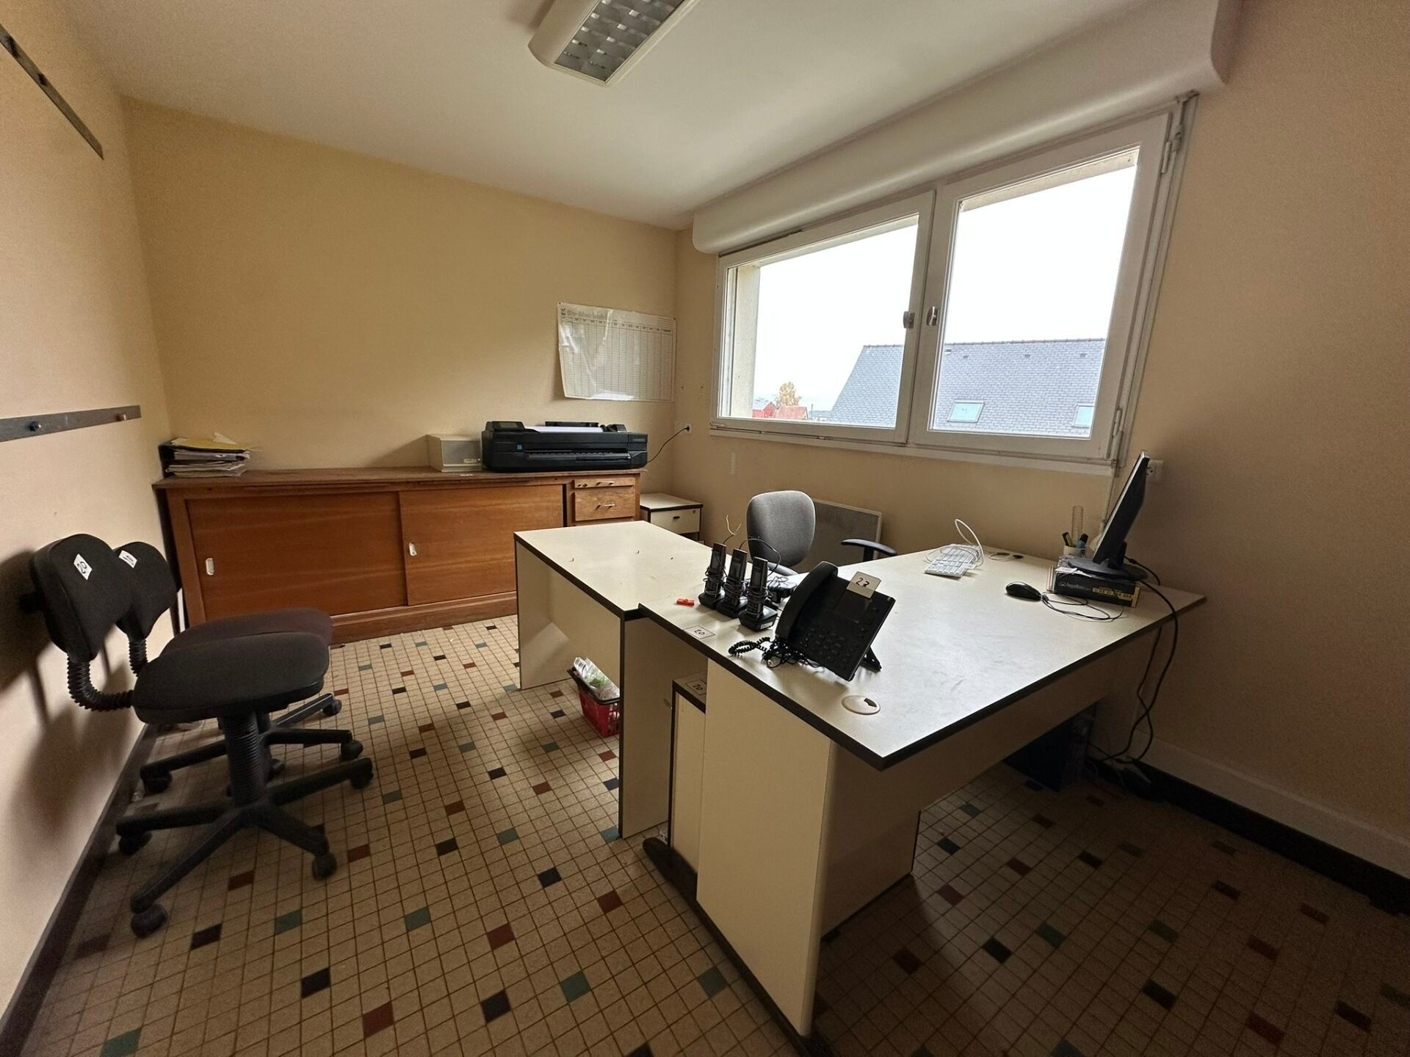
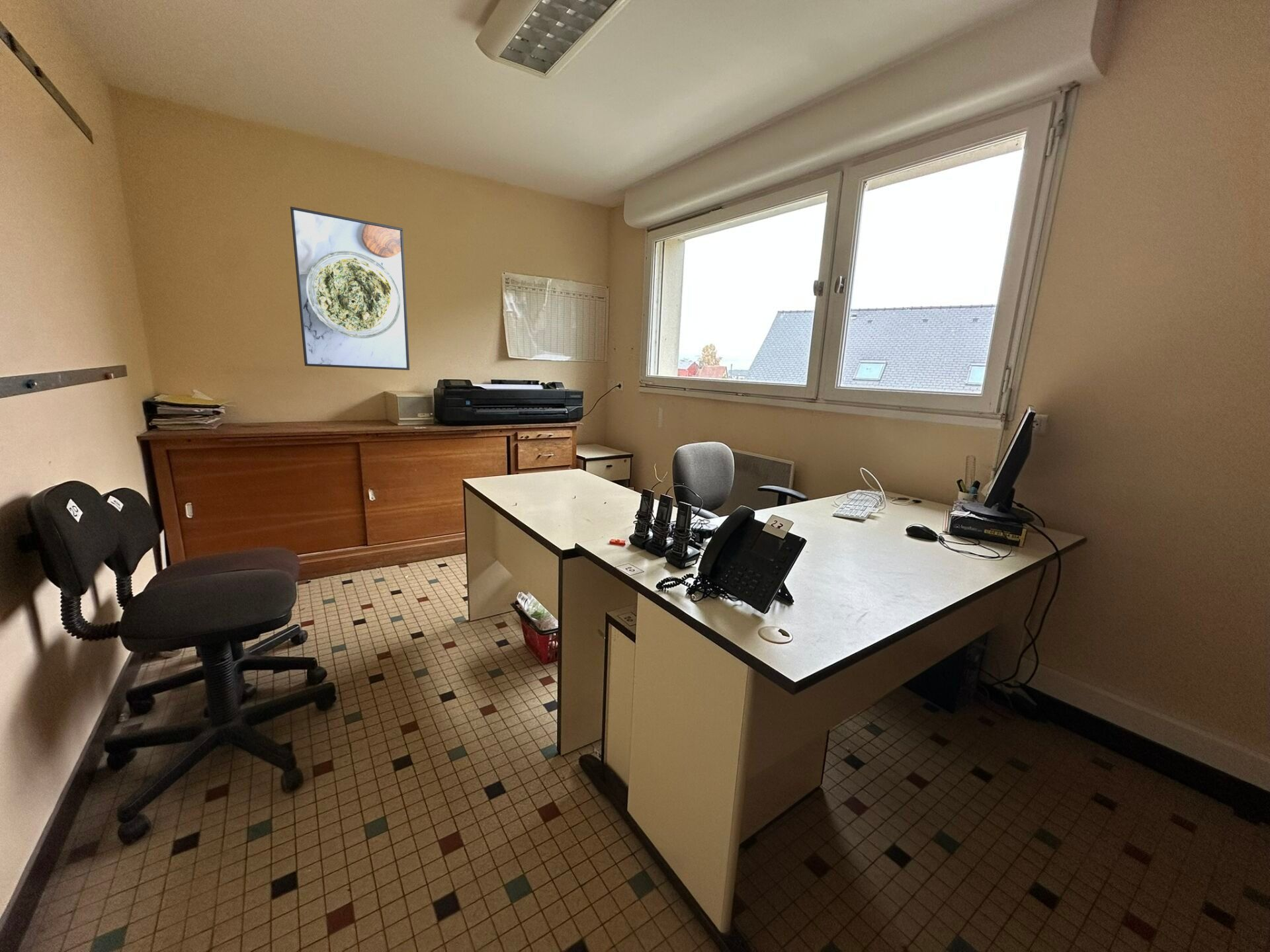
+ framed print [290,206,410,371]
